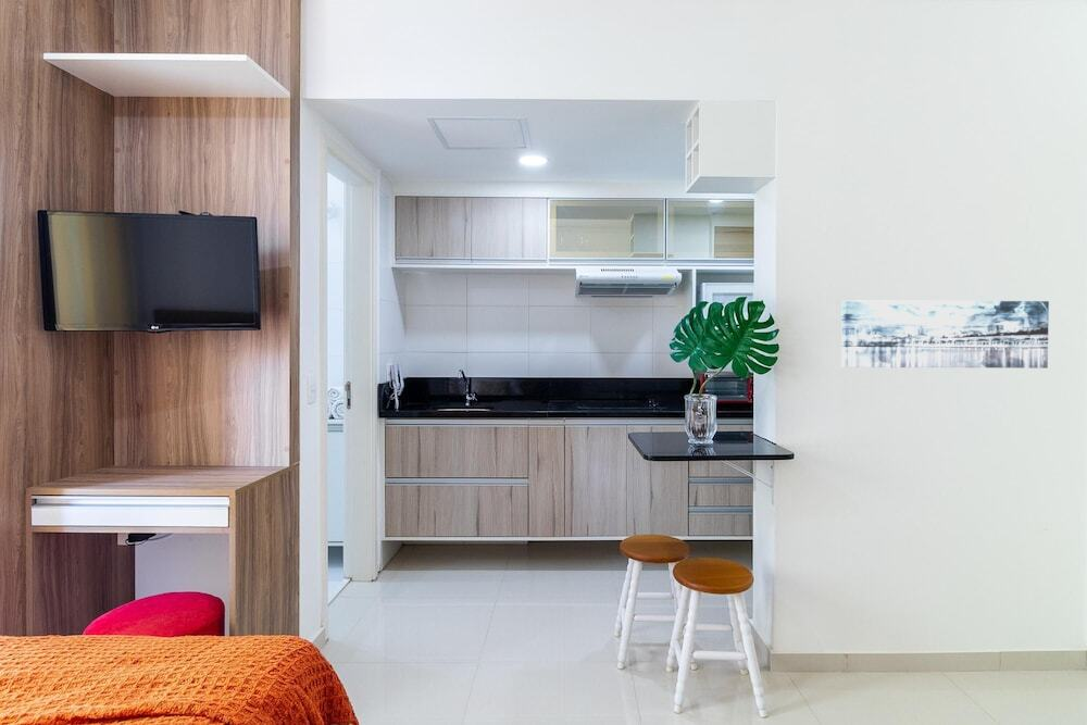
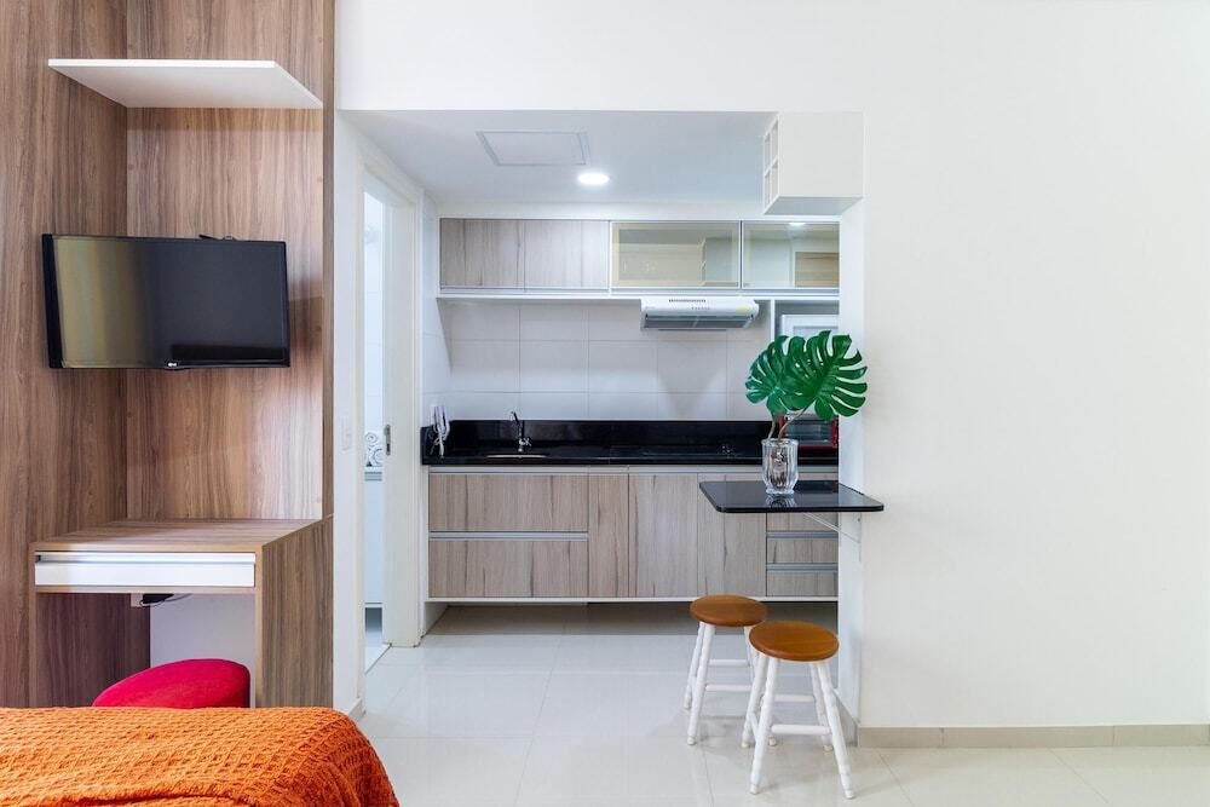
- wall art [840,300,1050,370]
